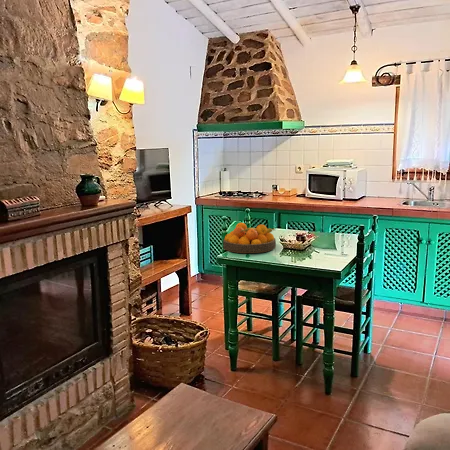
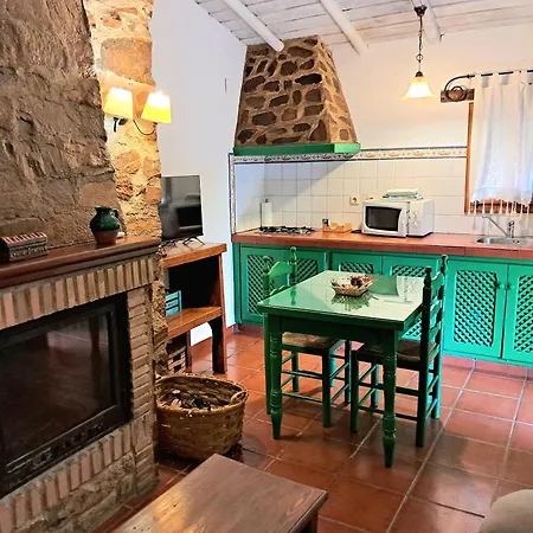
- fruit bowl [222,222,277,254]
